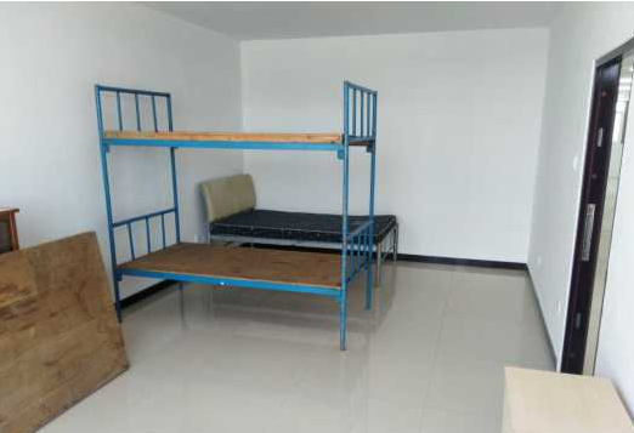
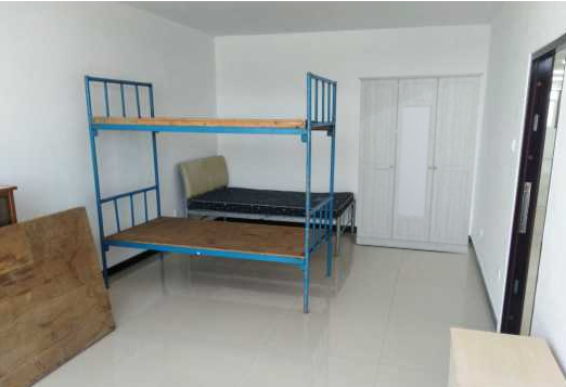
+ wardrobe [356,72,485,255]
